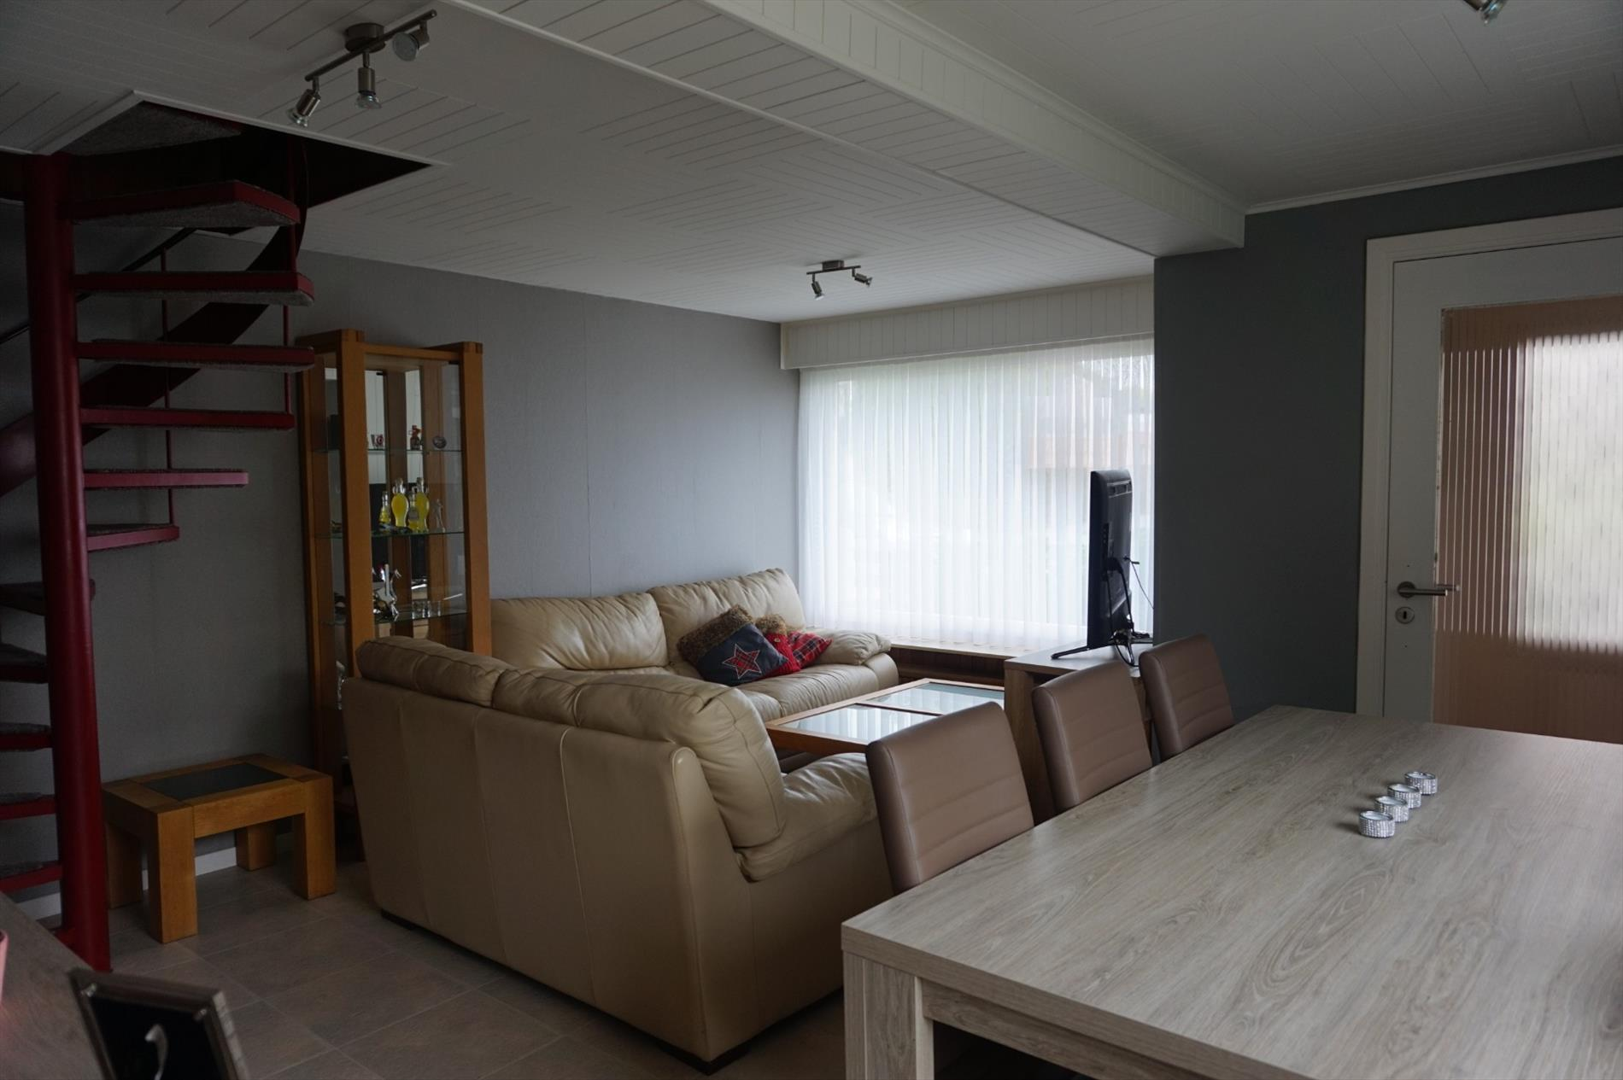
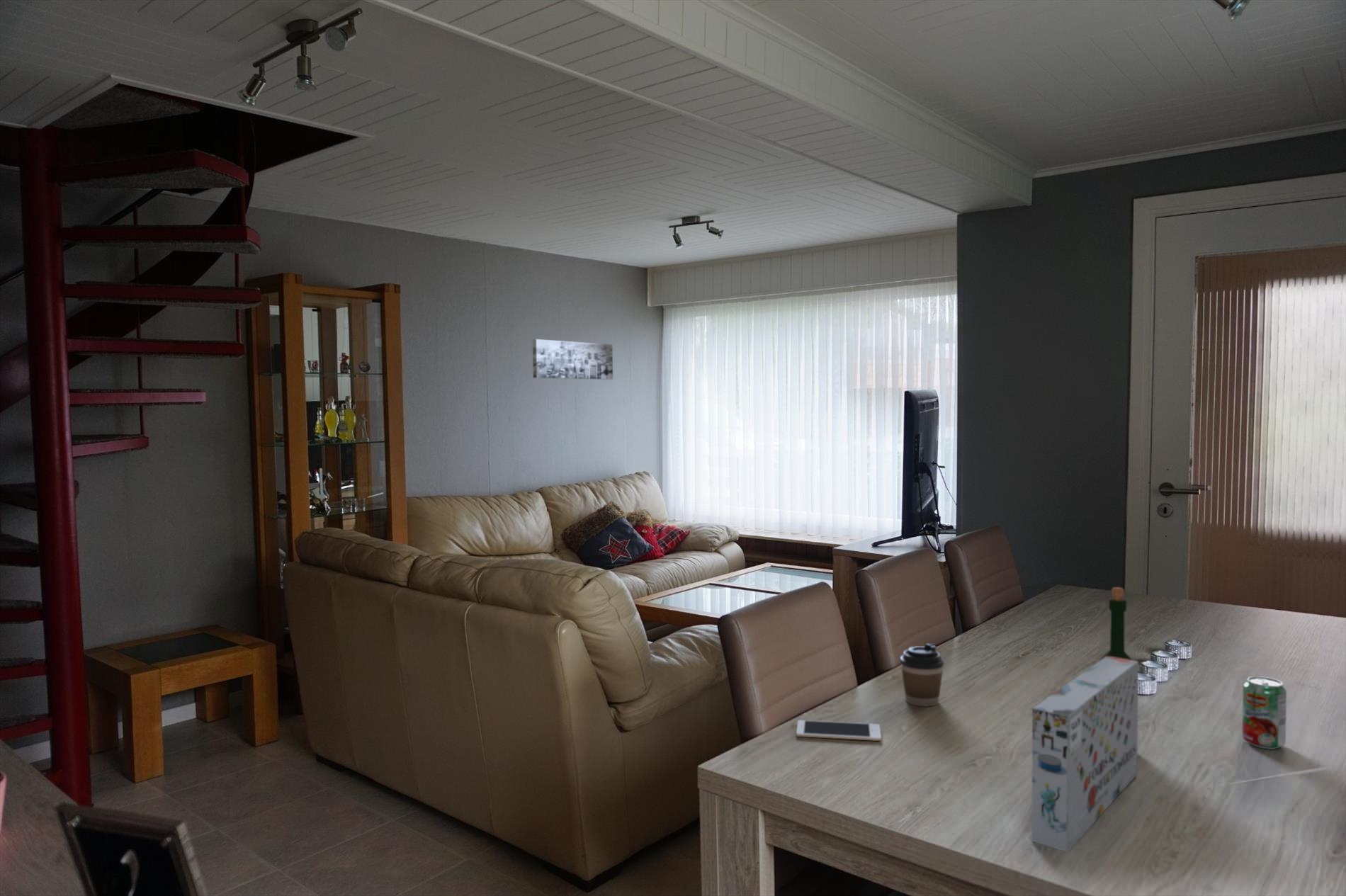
+ wine bottle [1098,586,1133,662]
+ beverage can [1241,676,1287,750]
+ cell phone [796,720,882,742]
+ board game [1031,656,1139,853]
+ wall art [532,339,613,380]
+ coffee cup [900,643,945,707]
